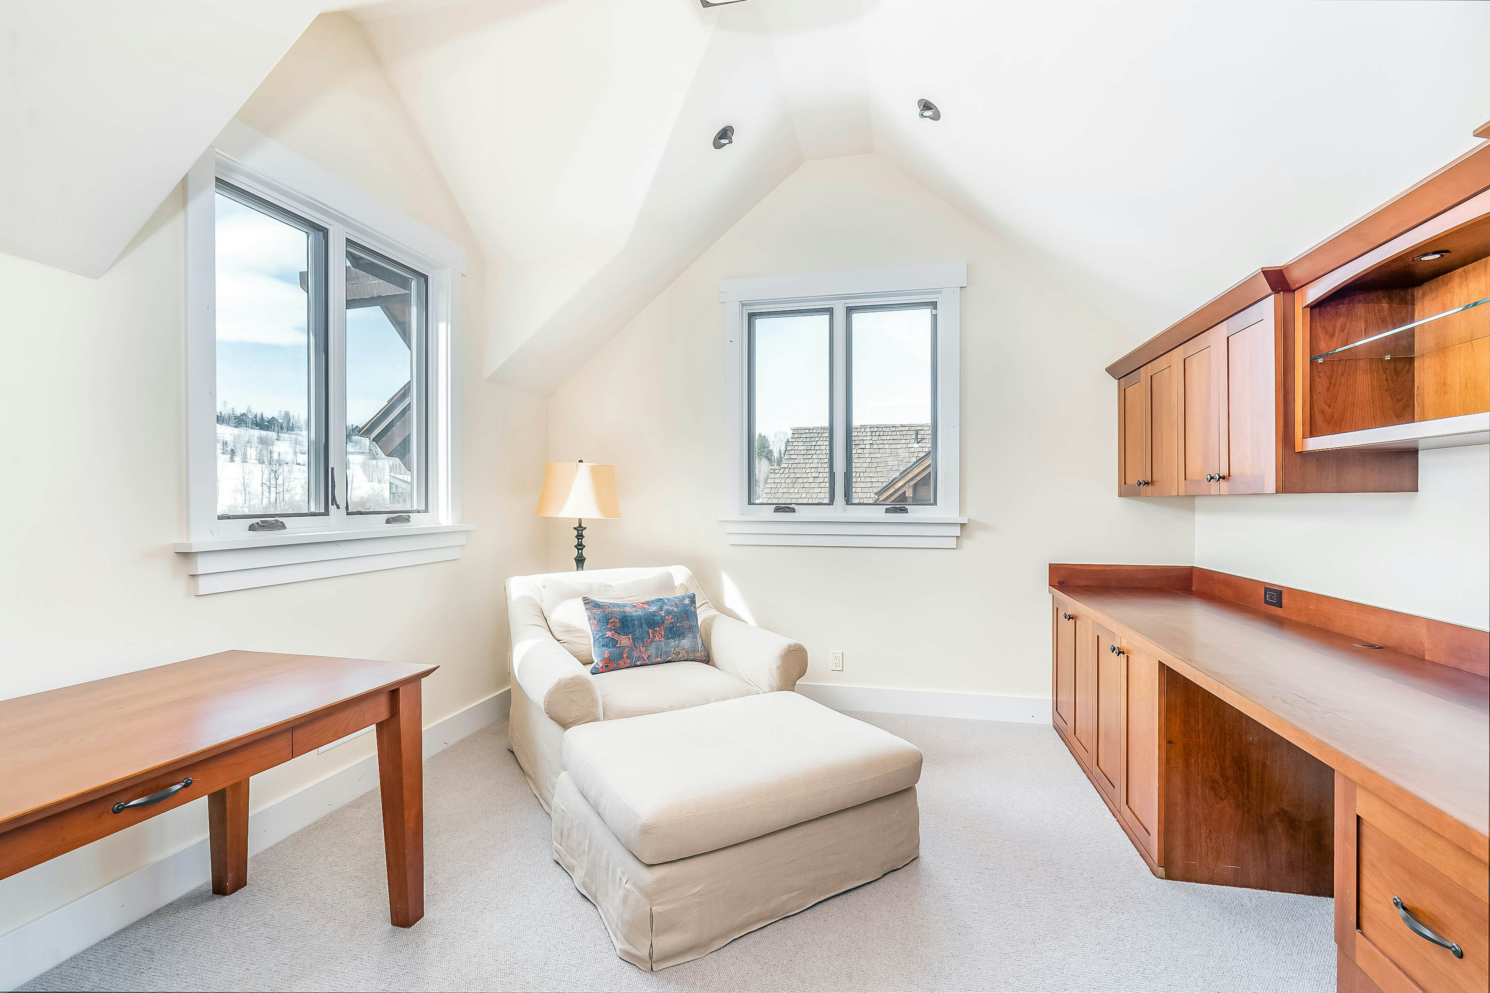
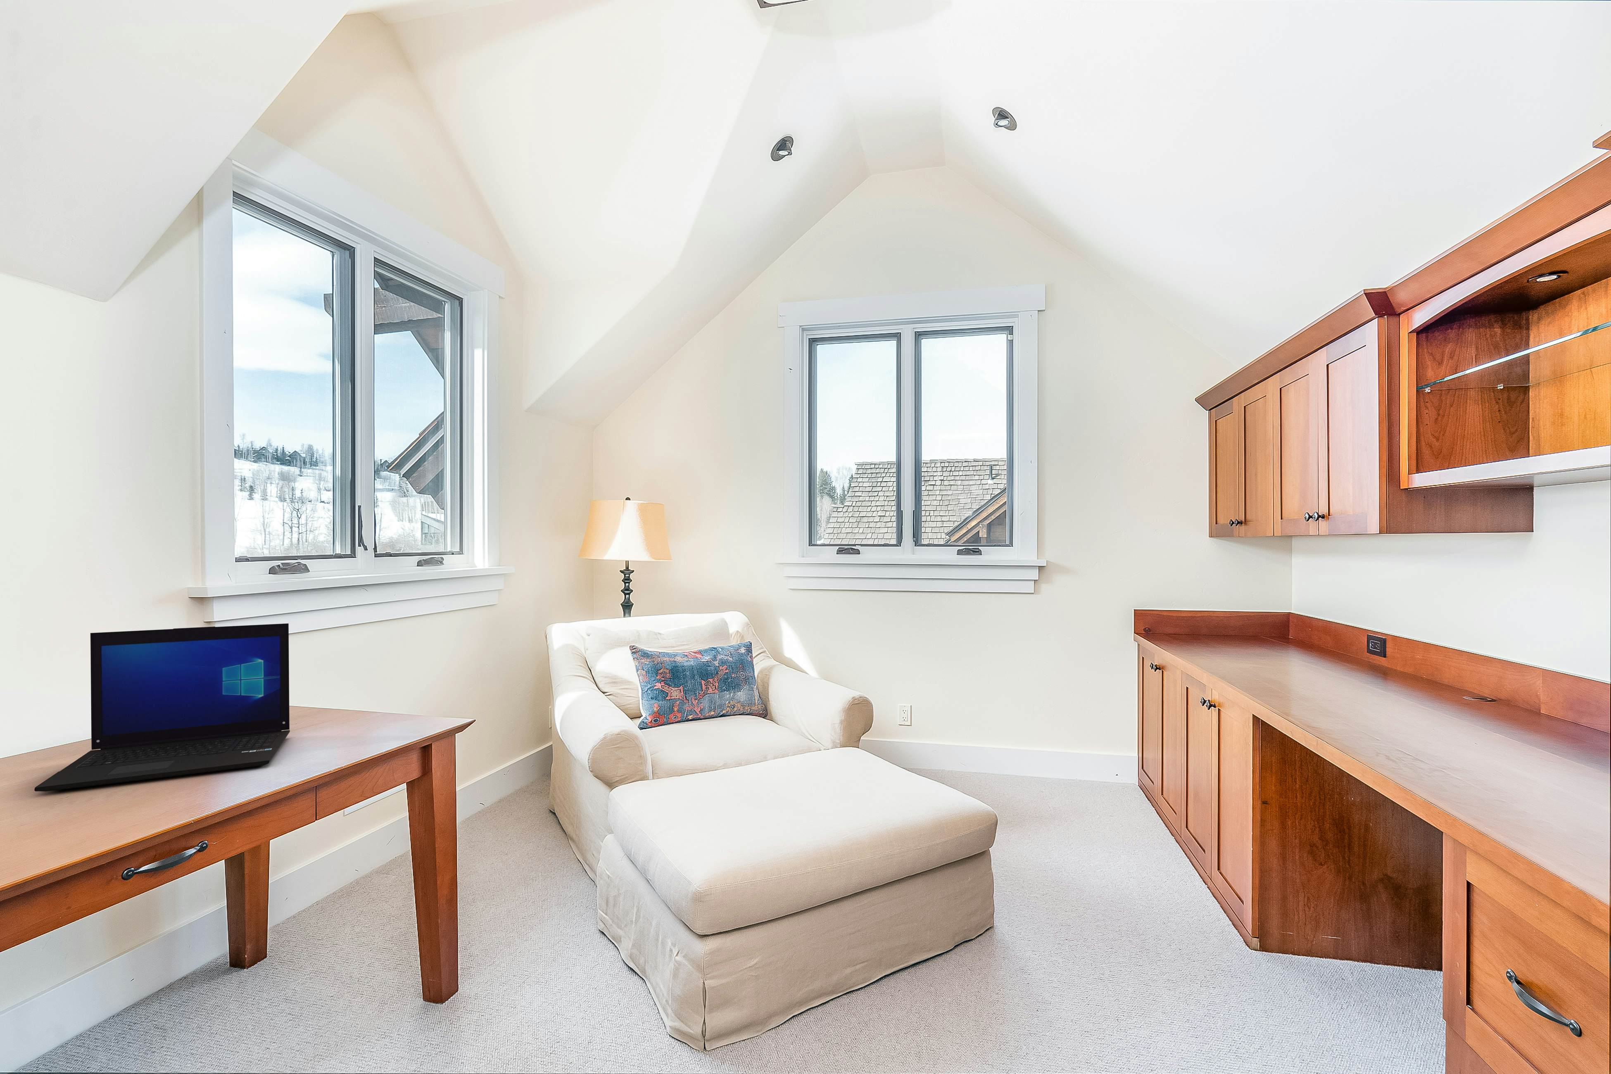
+ laptop [34,623,290,792]
